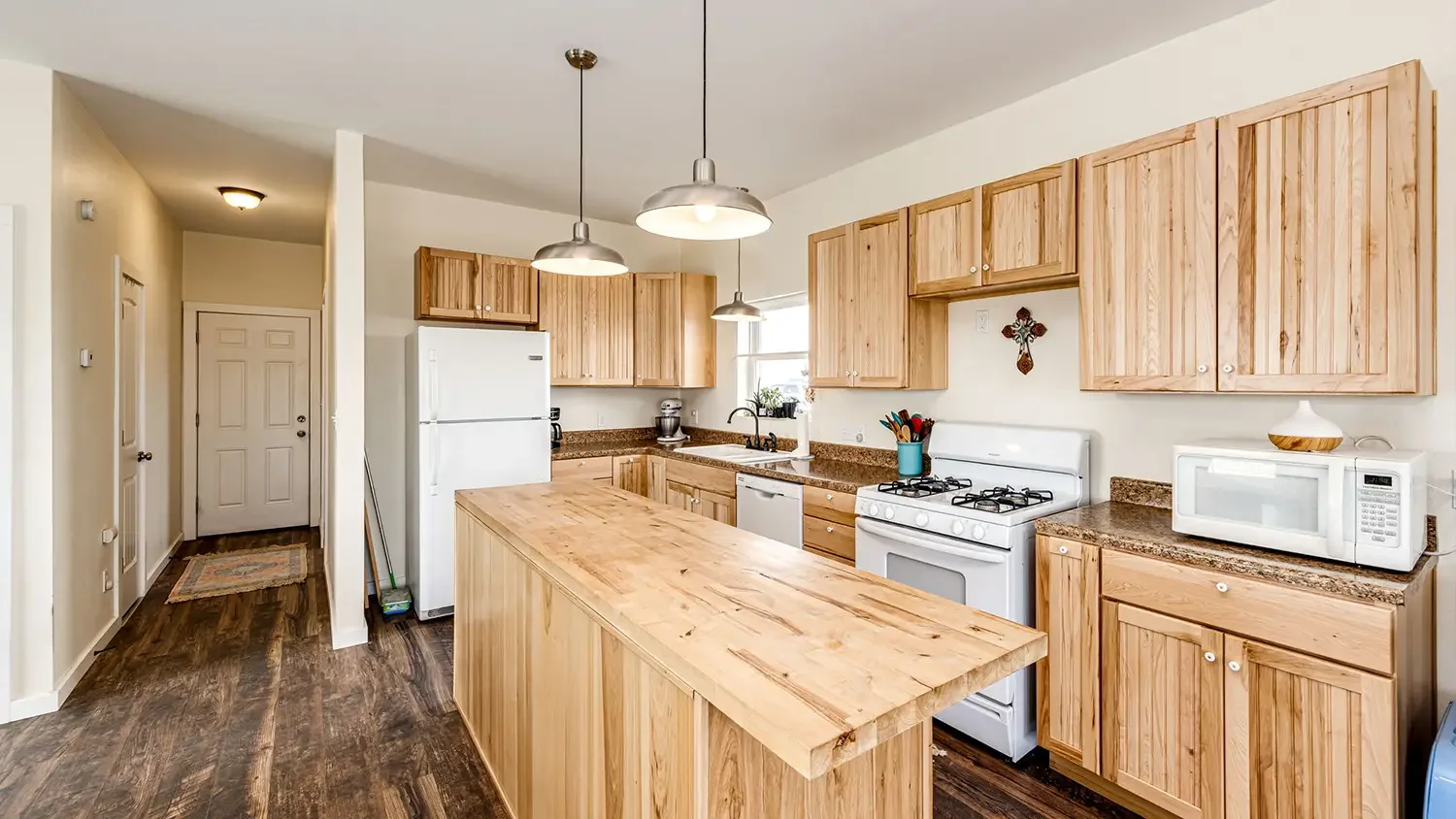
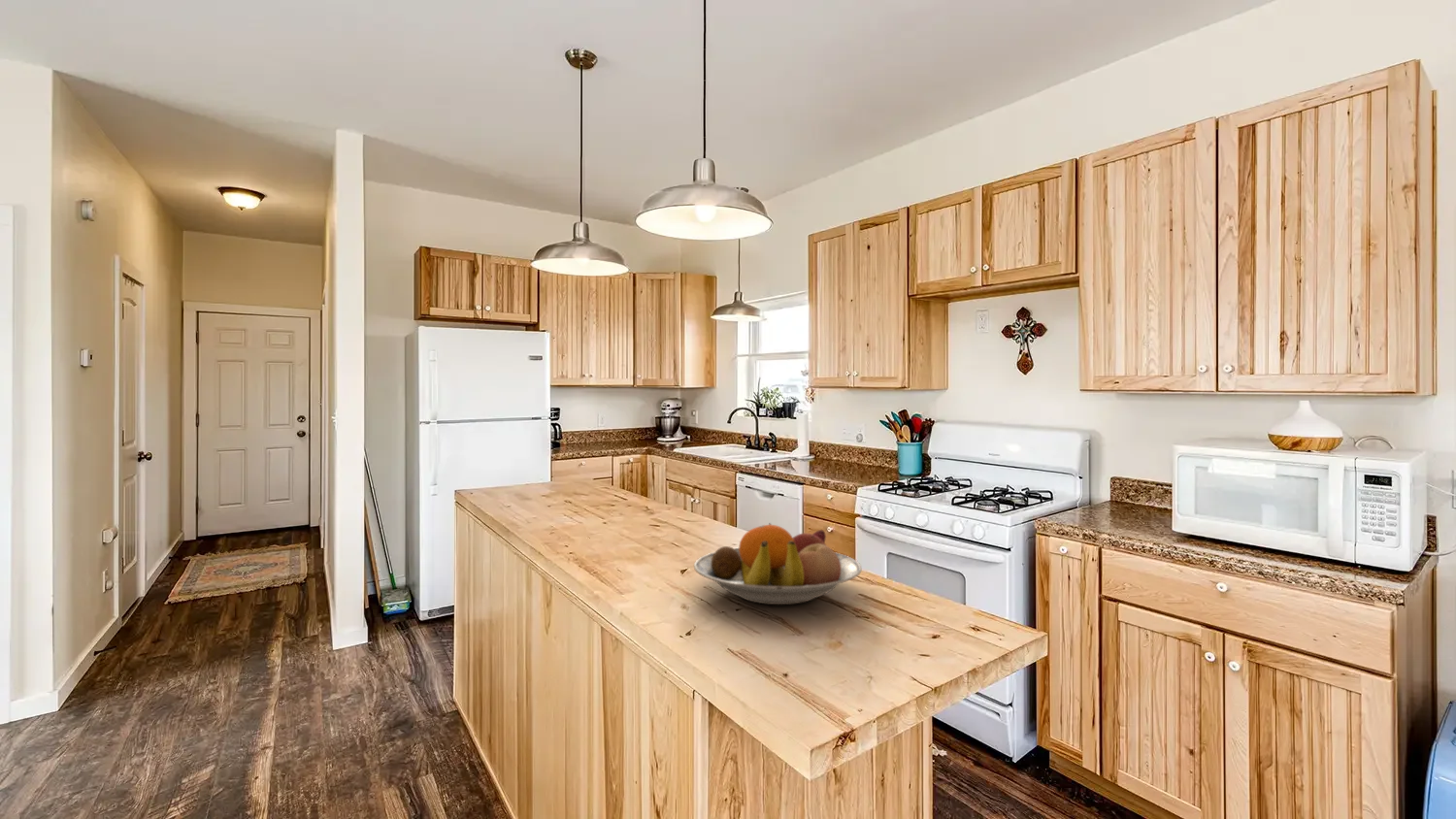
+ fruit bowl [693,522,863,606]
